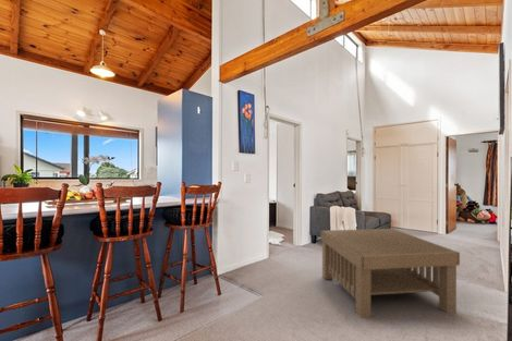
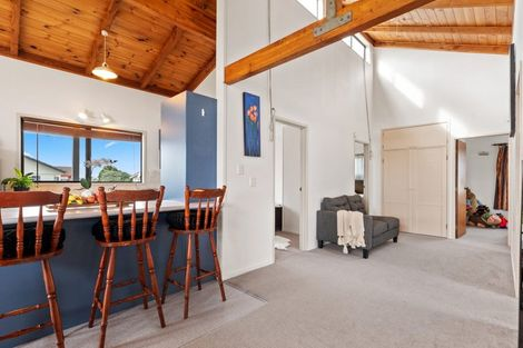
- coffee table [320,228,461,319]
